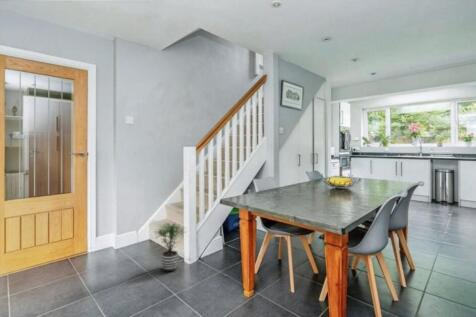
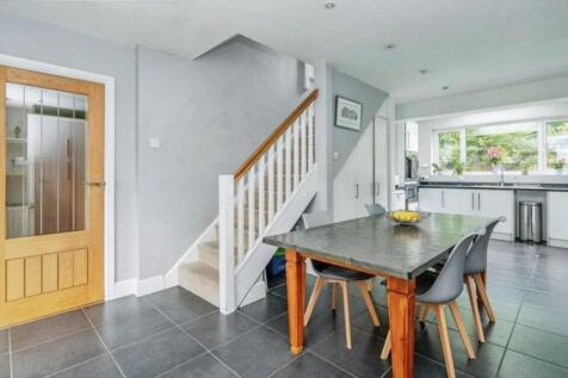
- potted plant [154,221,187,273]
